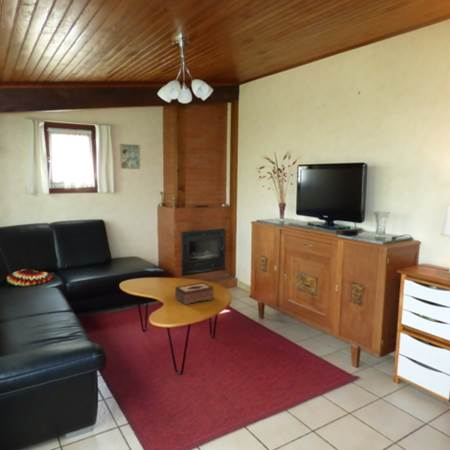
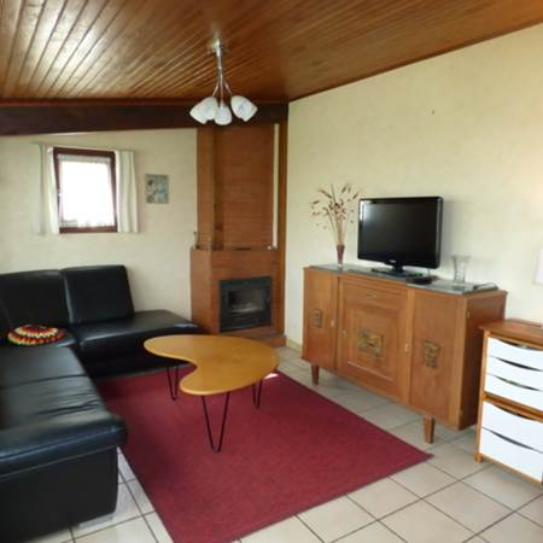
- tissue box [174,281,215,306]
